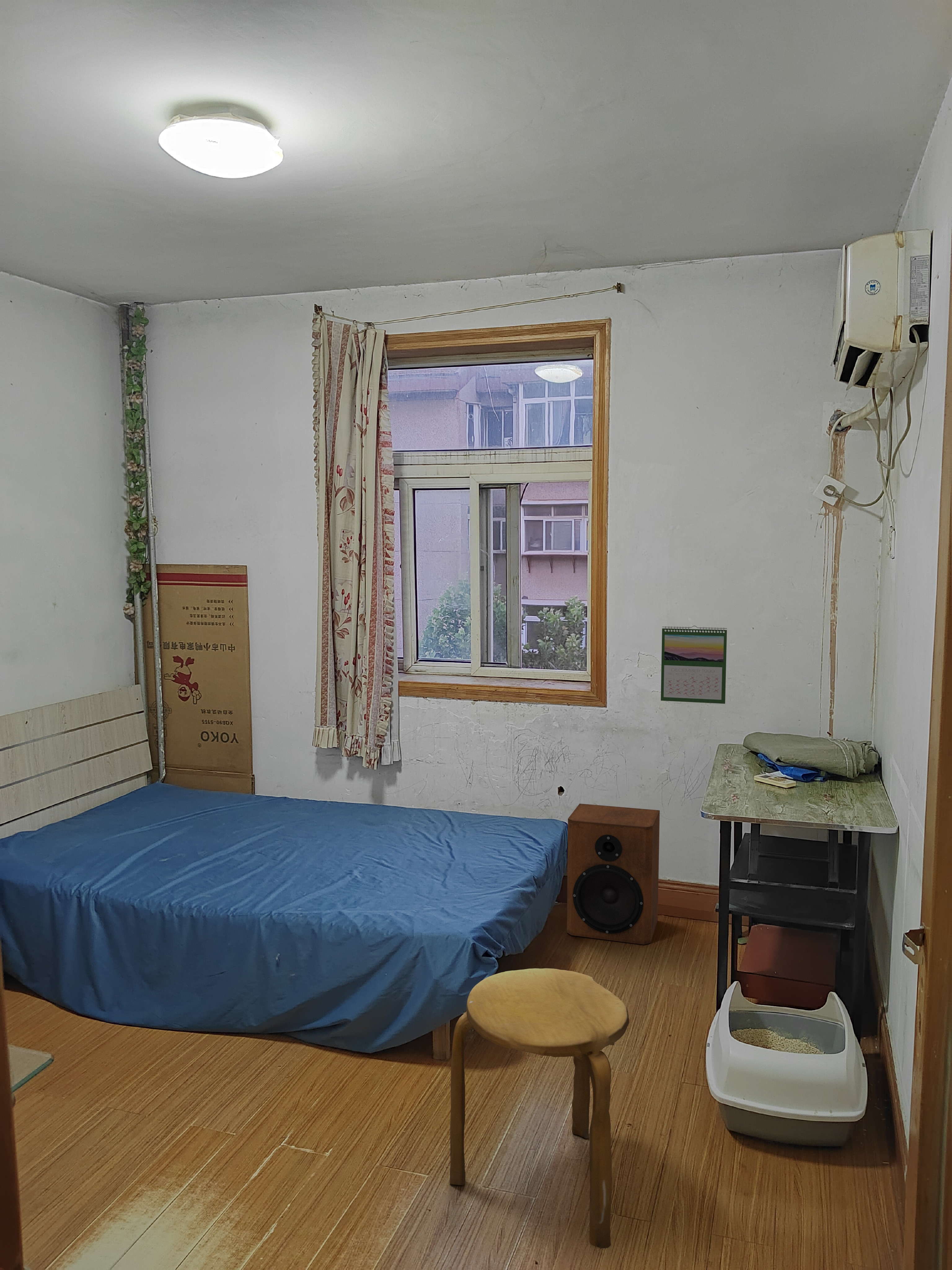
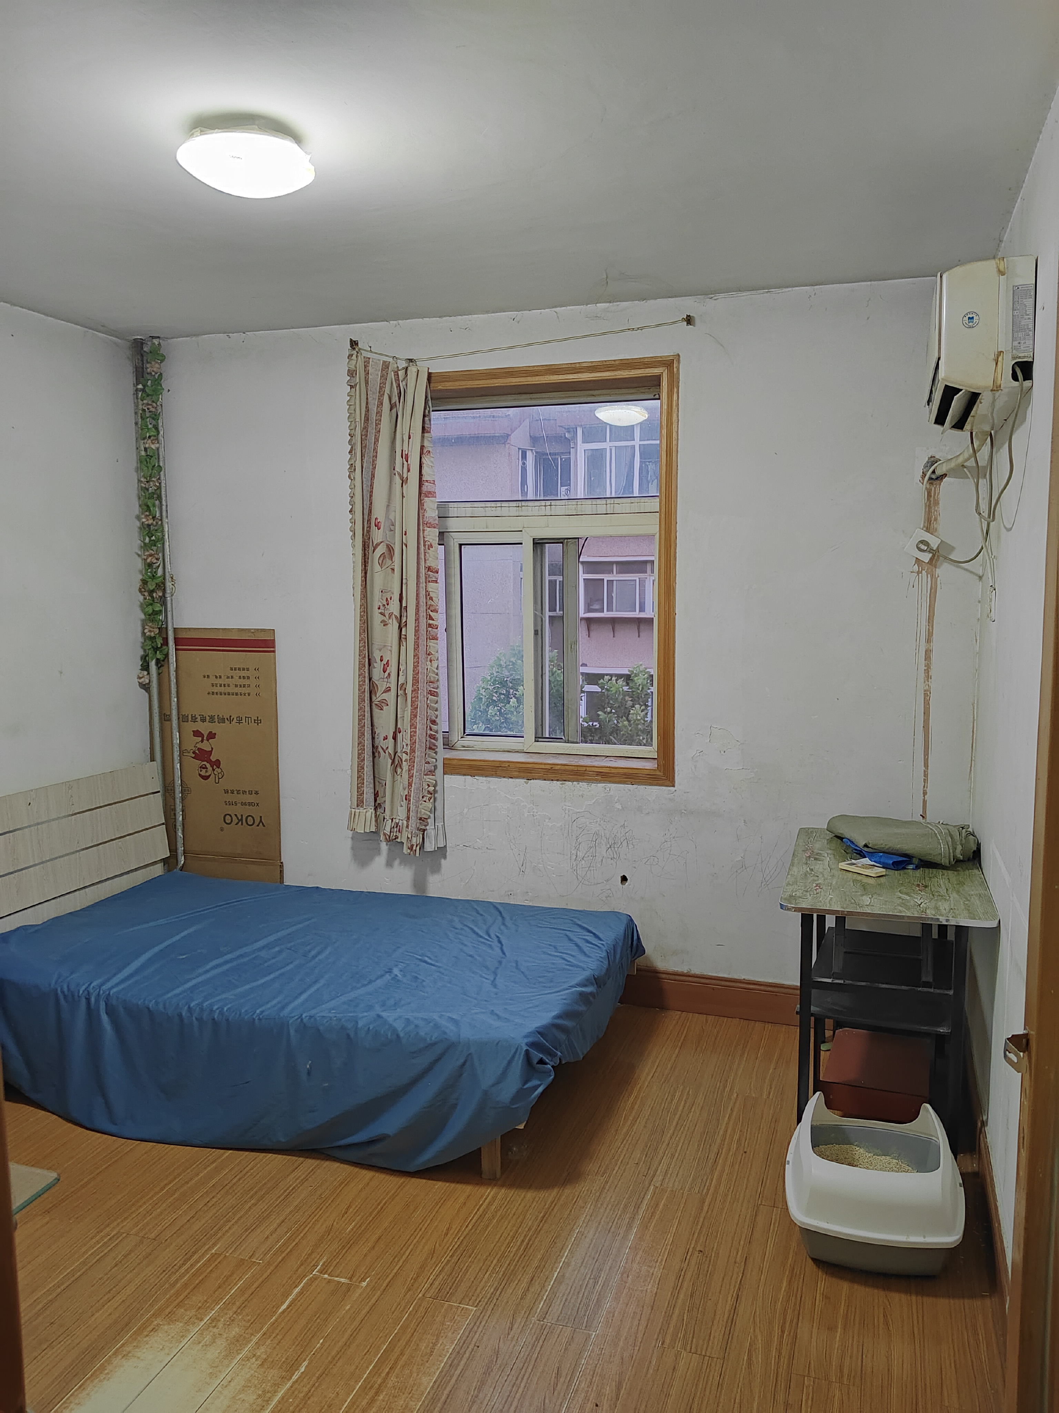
- stool [449,968,630,1249]
- speaker [566,803,660,945]
- calendar [660,625,727,704]
